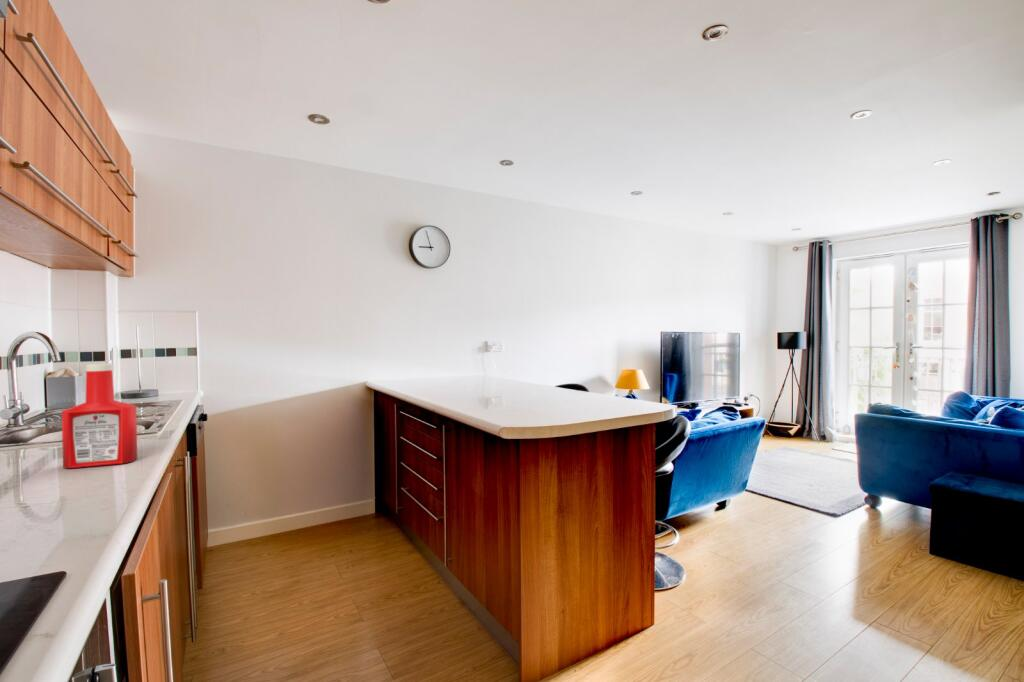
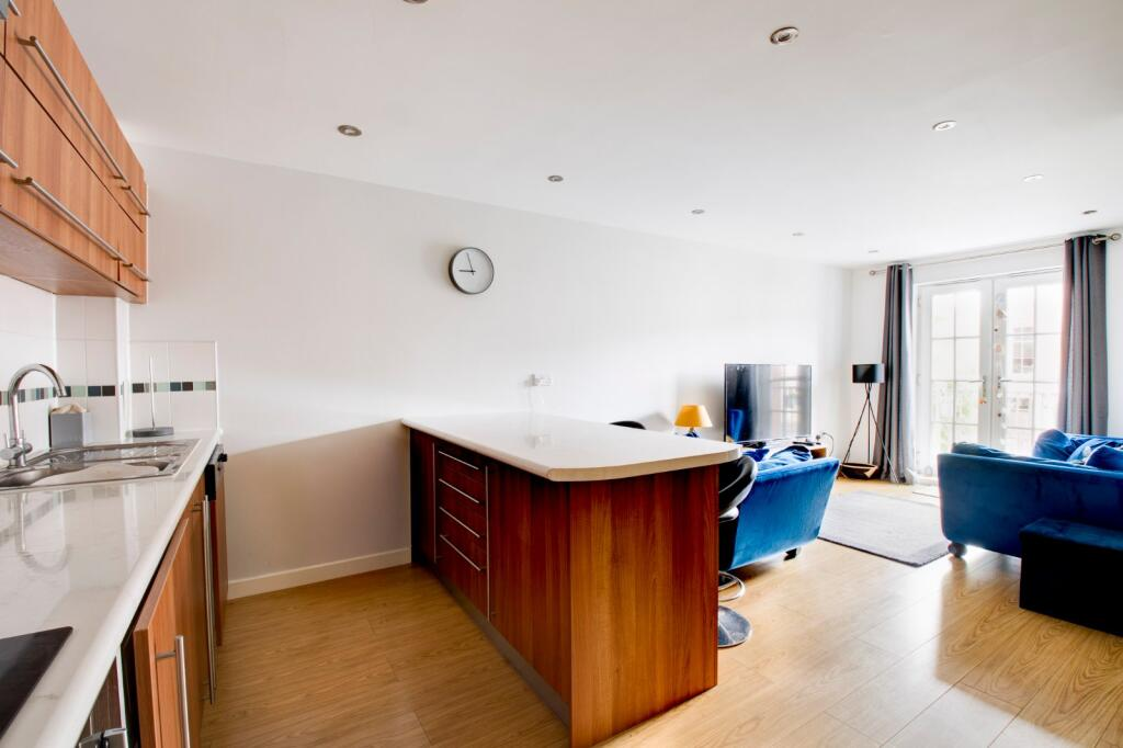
- soap bottle [61,363,138,469]
